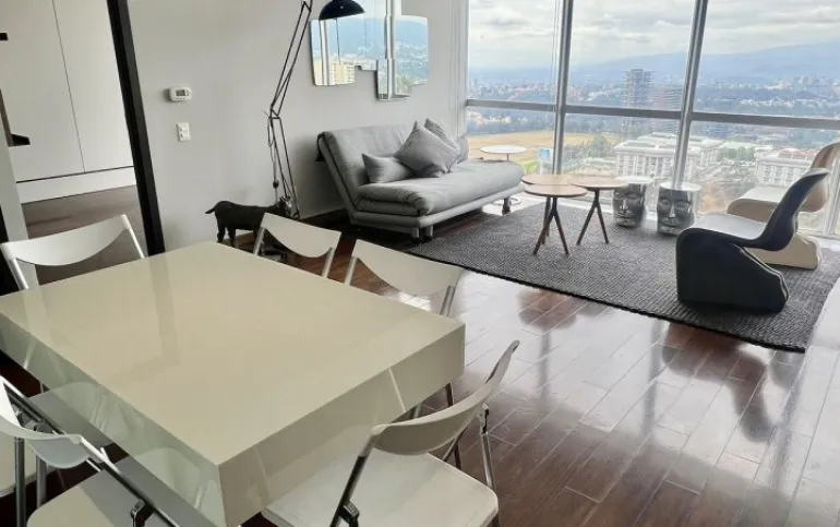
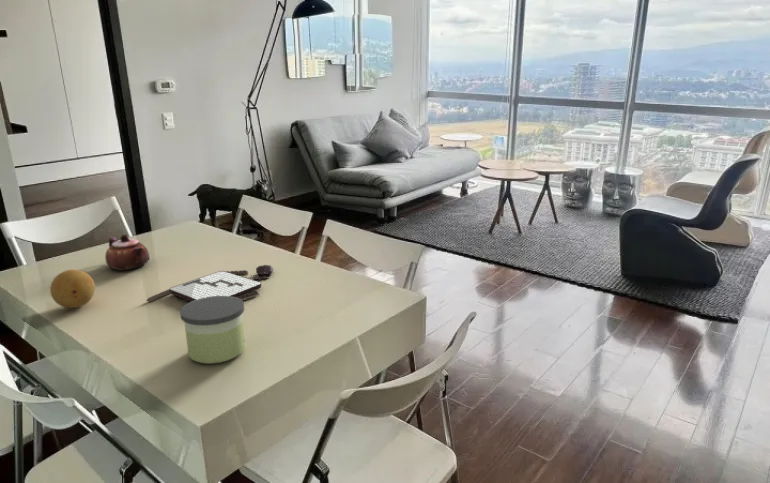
+ candle [179,296,246,365]
+ teapot [104,233,150,272]
+ board game [146,264,275,303]
+ fruit [49,269,96,309]
